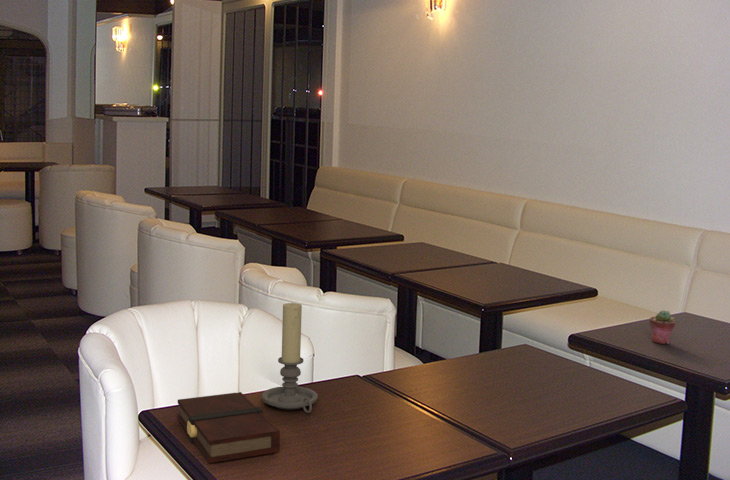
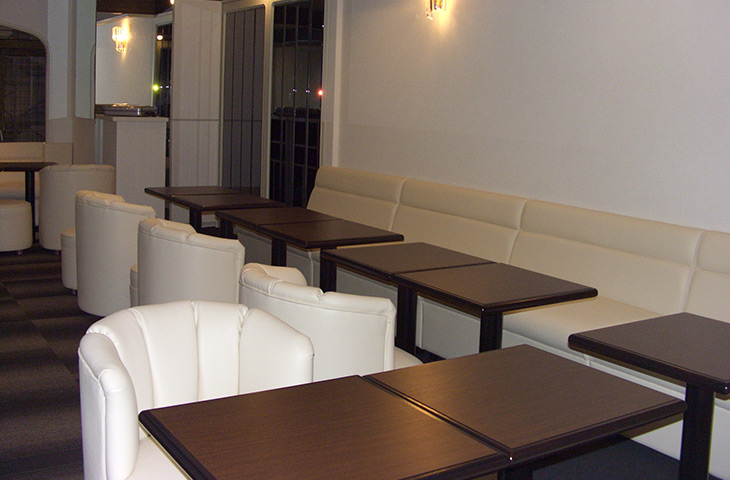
- potted succulent [648,310,676,345]
- candle holder [261,301,319,414]
- book [176,391,281,464]
